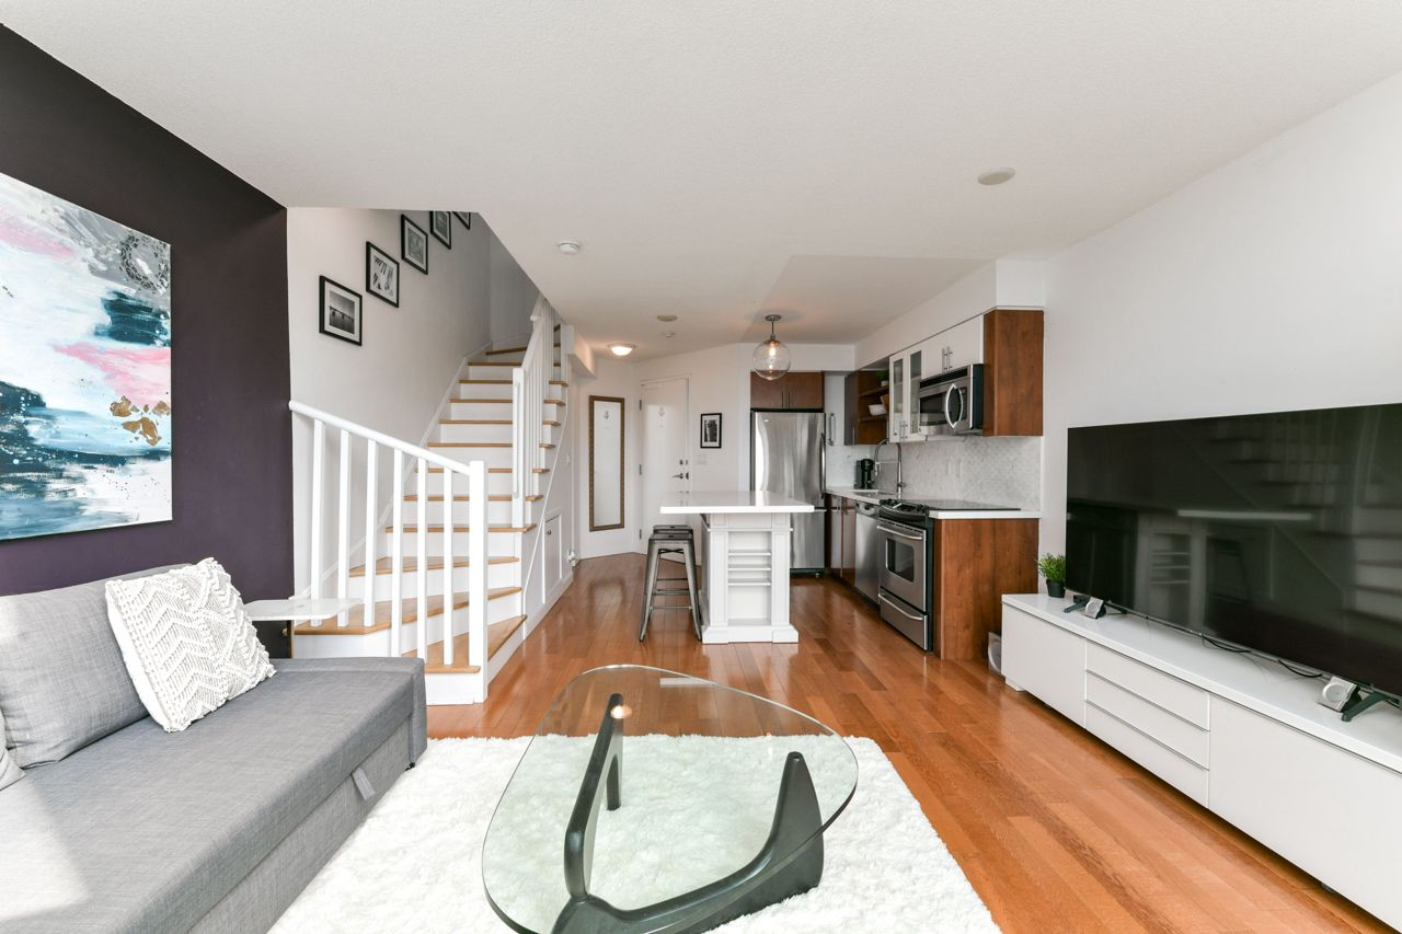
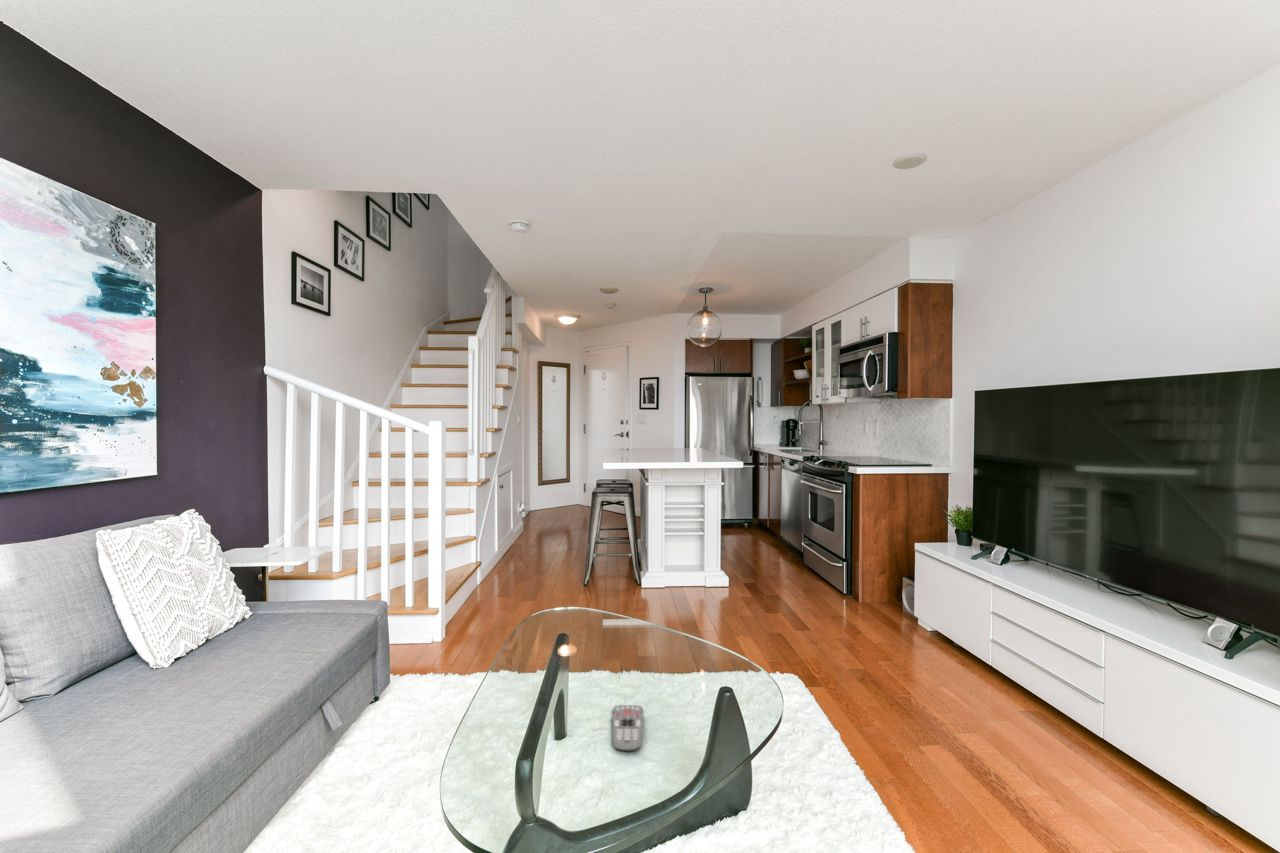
+ remote control [611,704,645,752]
